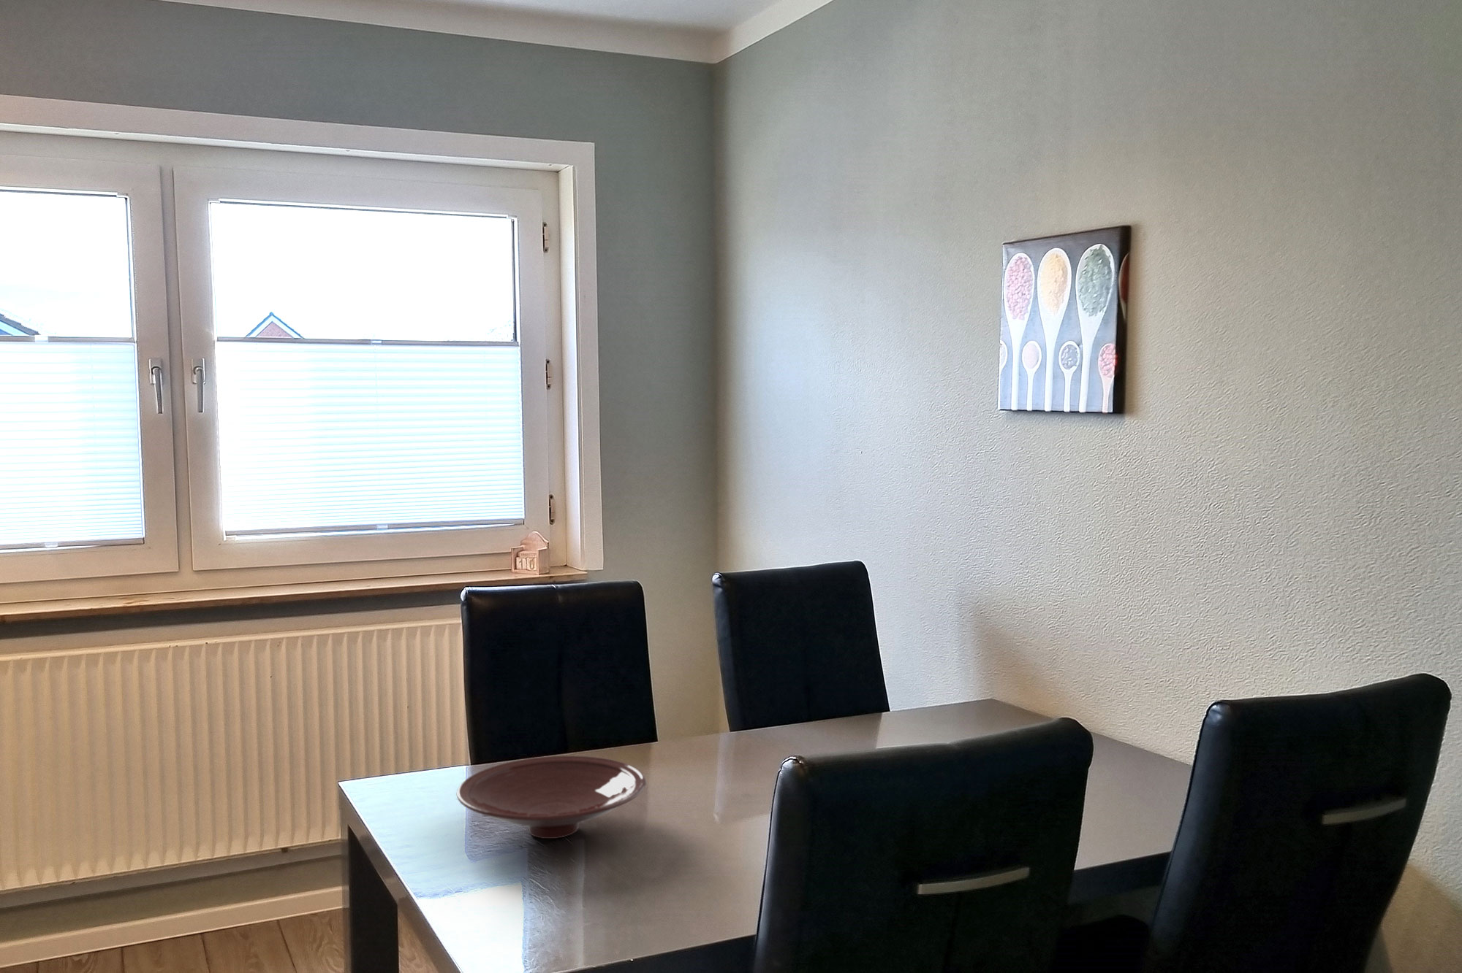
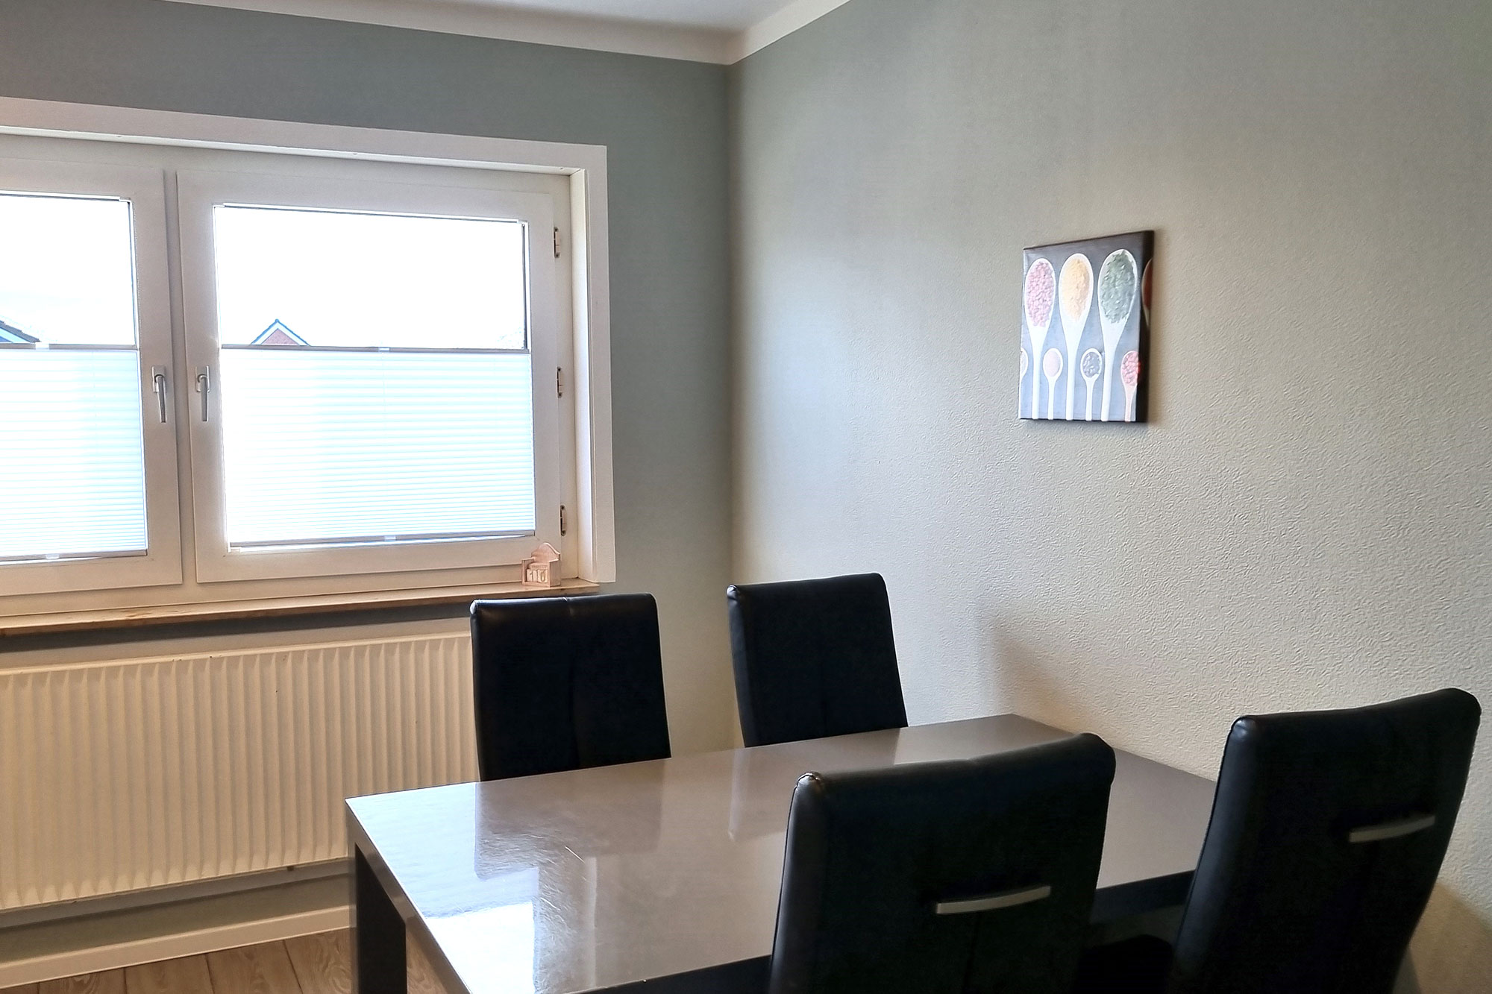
- bowl [457,755,647,839]
